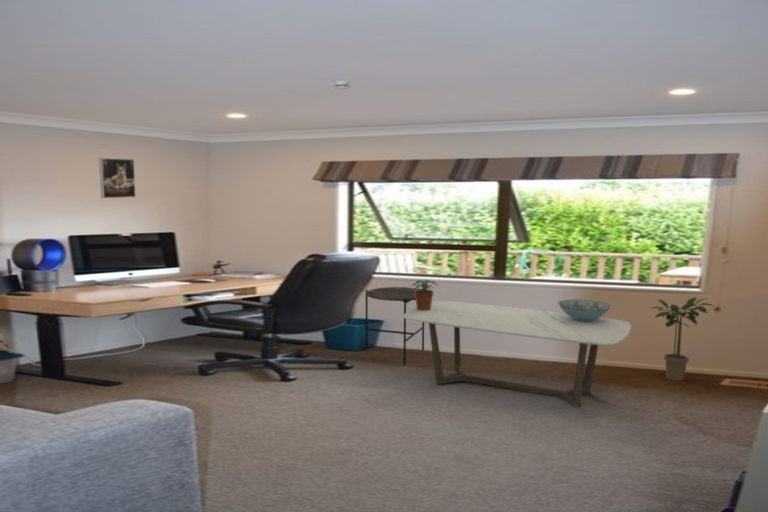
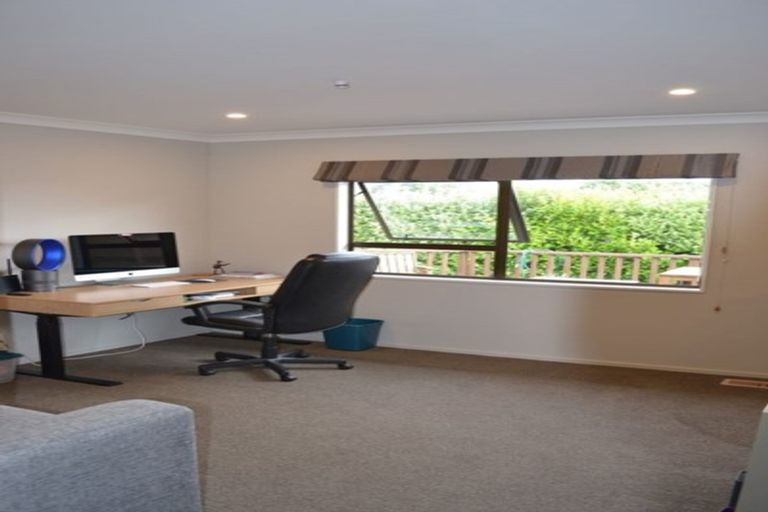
- decorative bowl [557,299,612,321]
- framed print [98,157,137,199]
- potted plant [410,279,439,311]
- potted plant [651,296,715,382]
- side table [364,286,425,366]
- coffee table [402,300,632,408]
